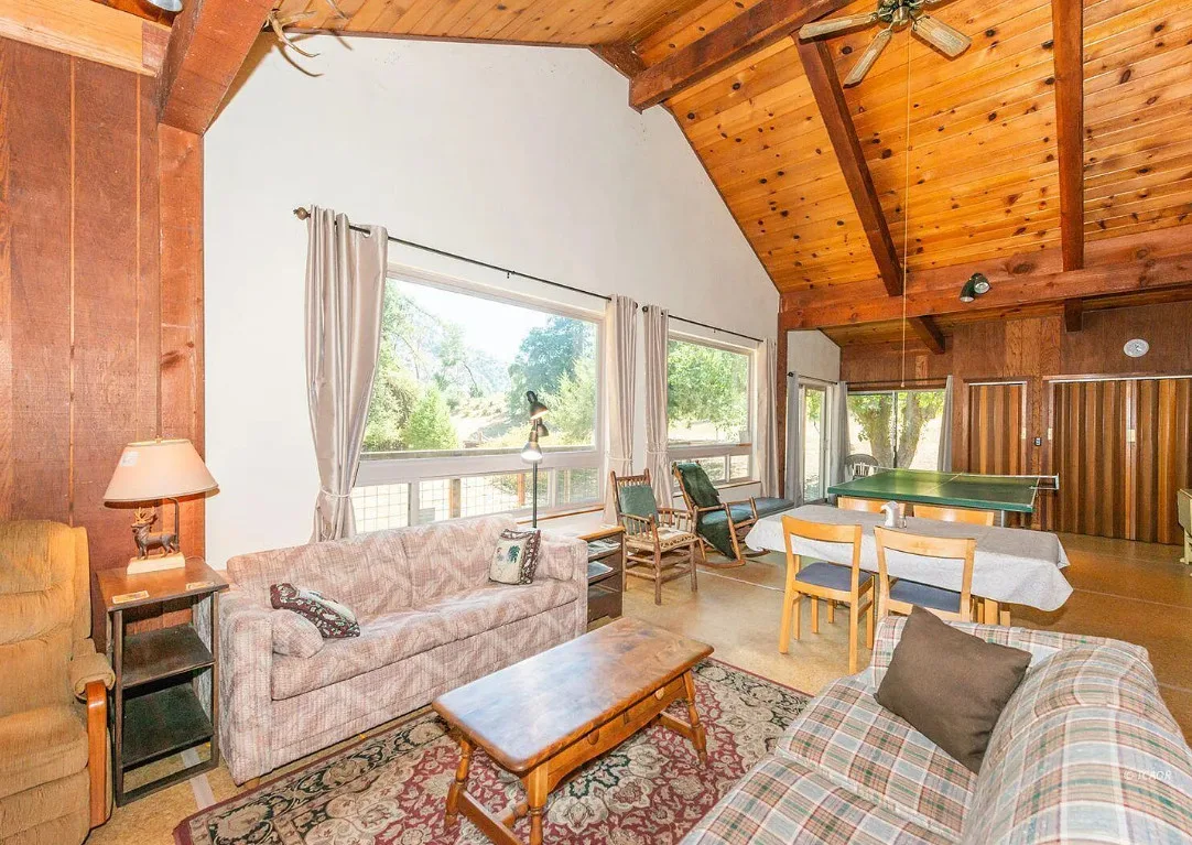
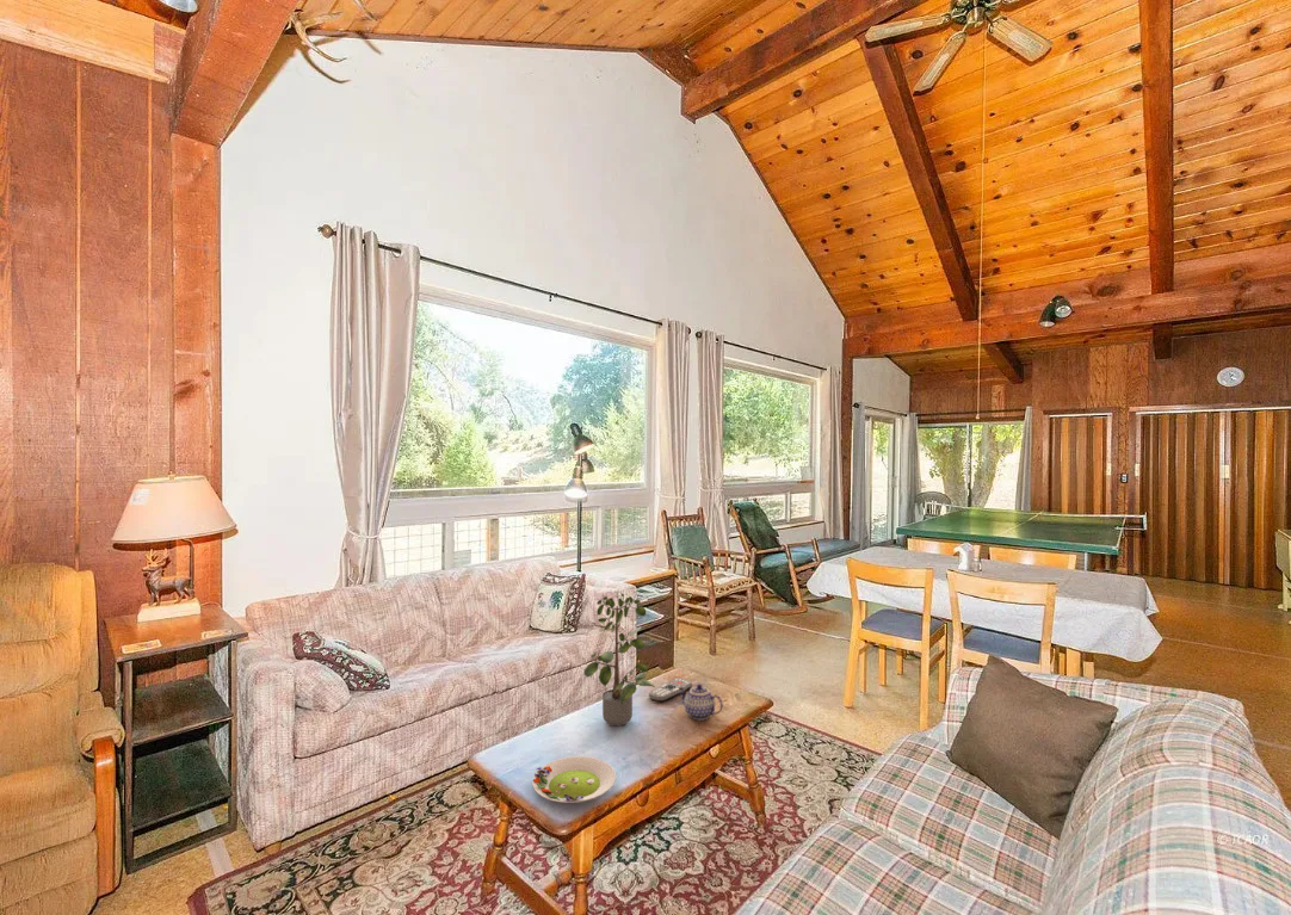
+ remote control [648,676,693,703]
+ salad plate [531,755,617,804]
+ teapot [678,684,724,722]
+ potted plant [583,593,656,727]
